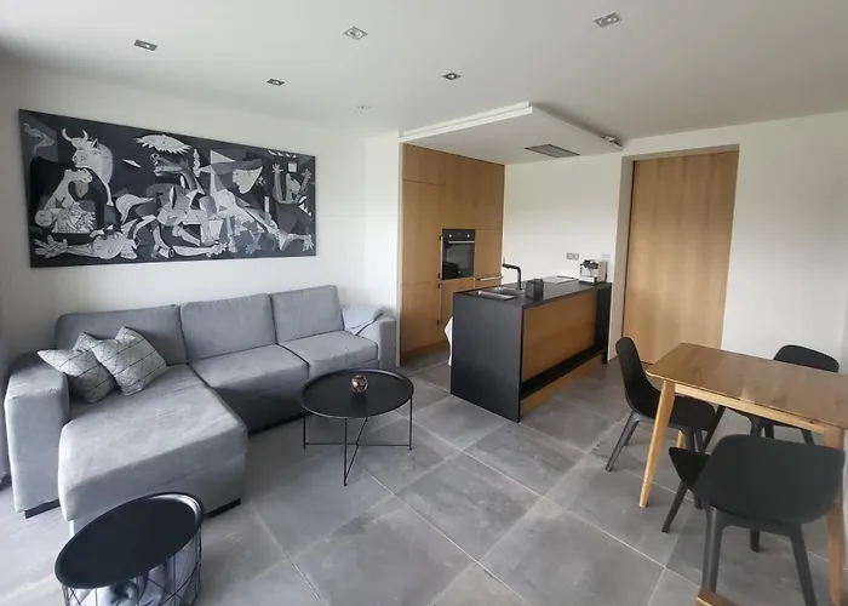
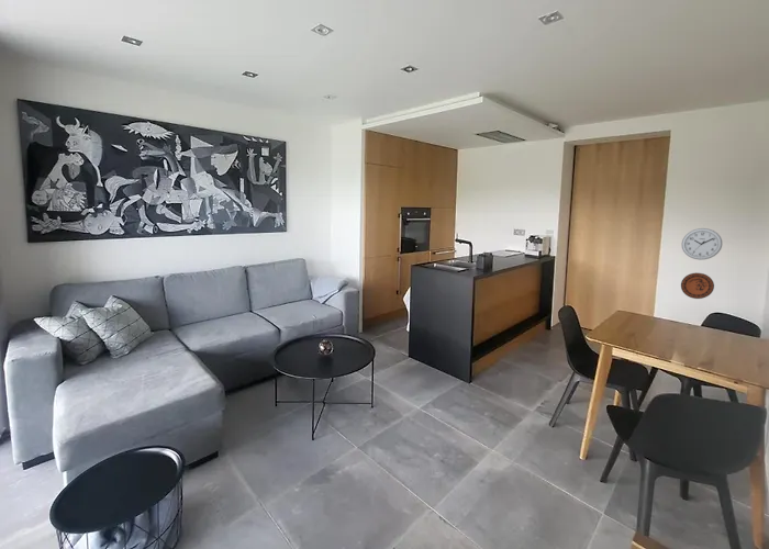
+ wall clock [681,227,723,261]
+ decorative plate [680,271,715,300]
